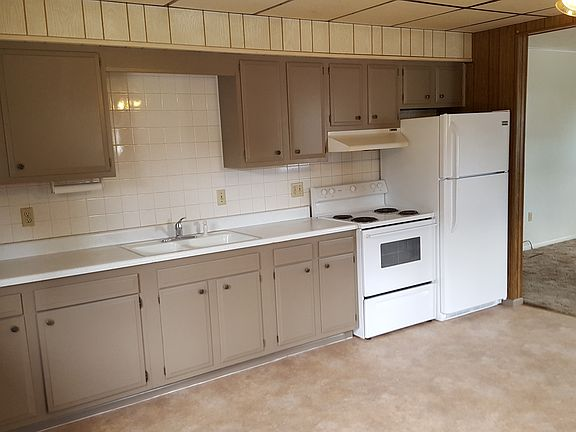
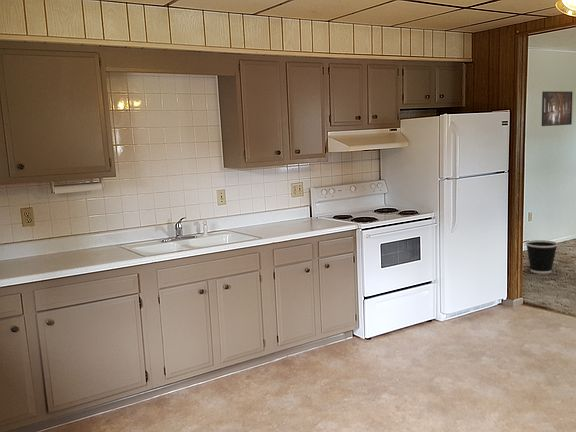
+ wastebasket [525,239,559,275]
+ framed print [541,90,574,127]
